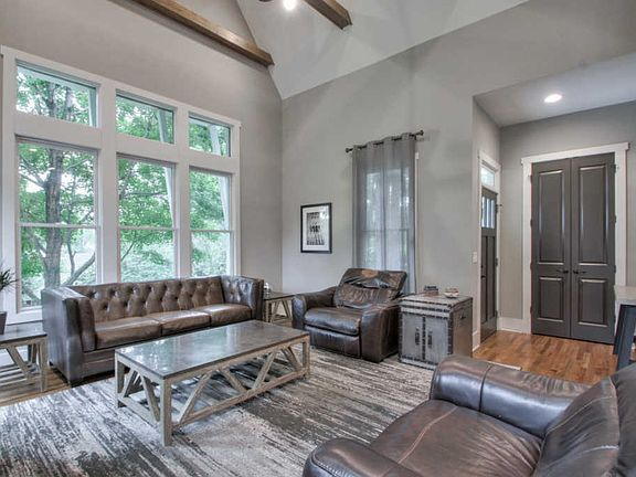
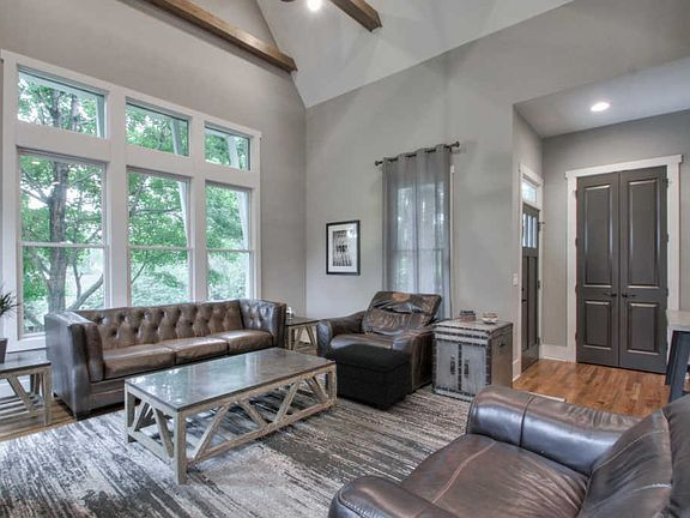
+ footstool [323,342,413,412]
